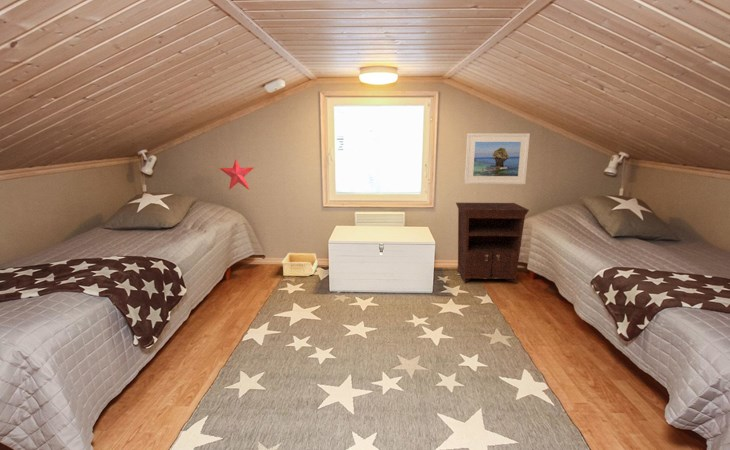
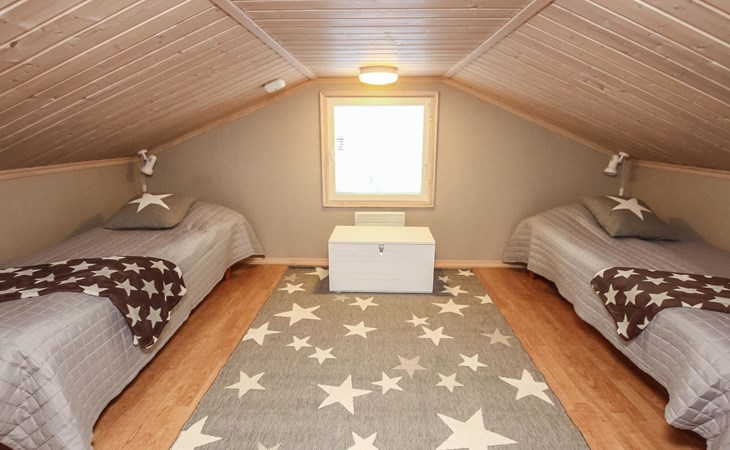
- storage bin [281,252,318,277]
- nightstand [455,202,530,285]
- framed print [463,132,531,185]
- decorative star [218,158,255,191]
